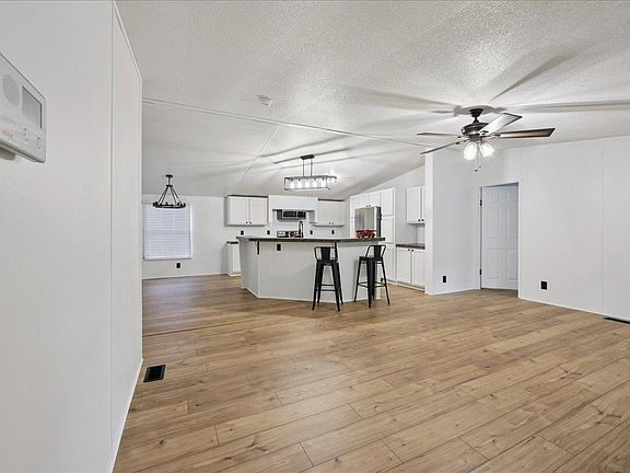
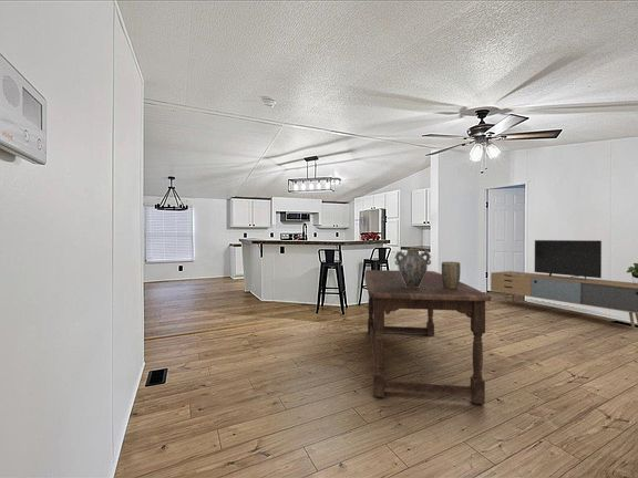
+ media console [490,239,638,330]
+ ceramic jug [394,248,432,288]
+ plant pot [441,261,462,289]
+ dining table [363,269,492,405]
